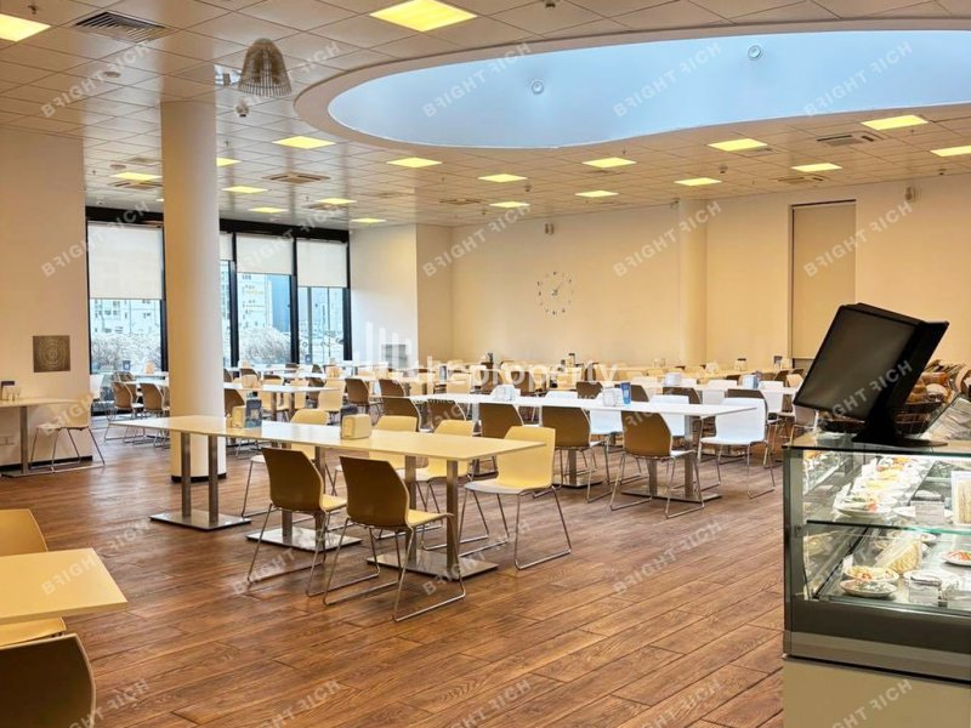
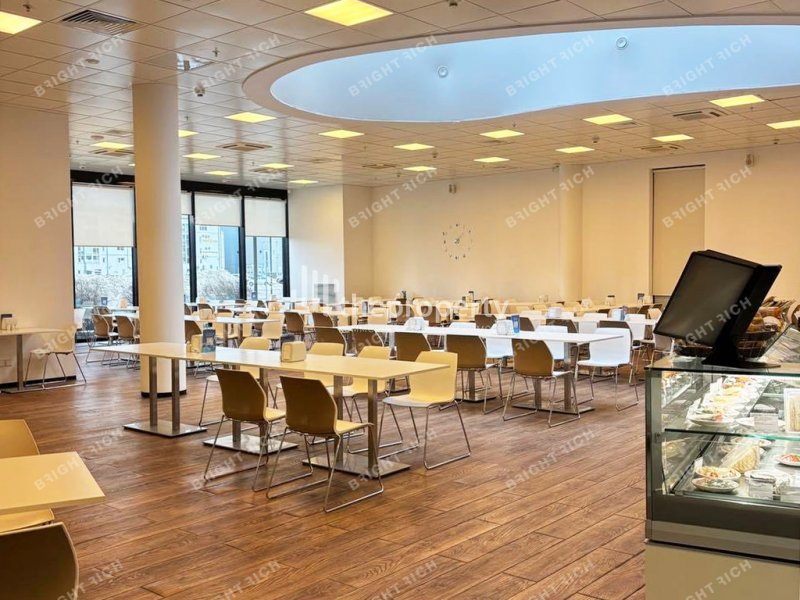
- lamp shade [237,36,294,98]
- wall art [32,334,72,374]
